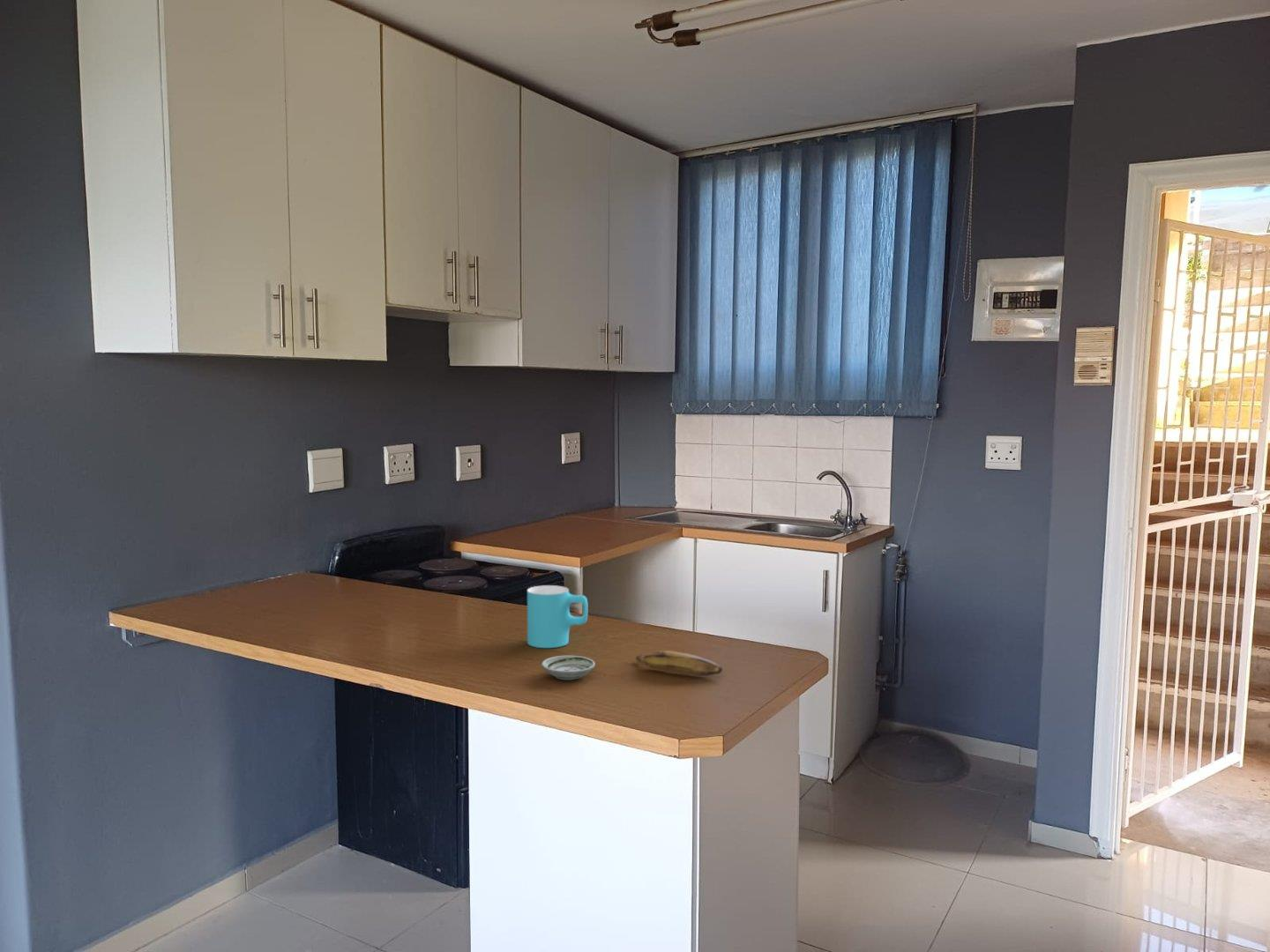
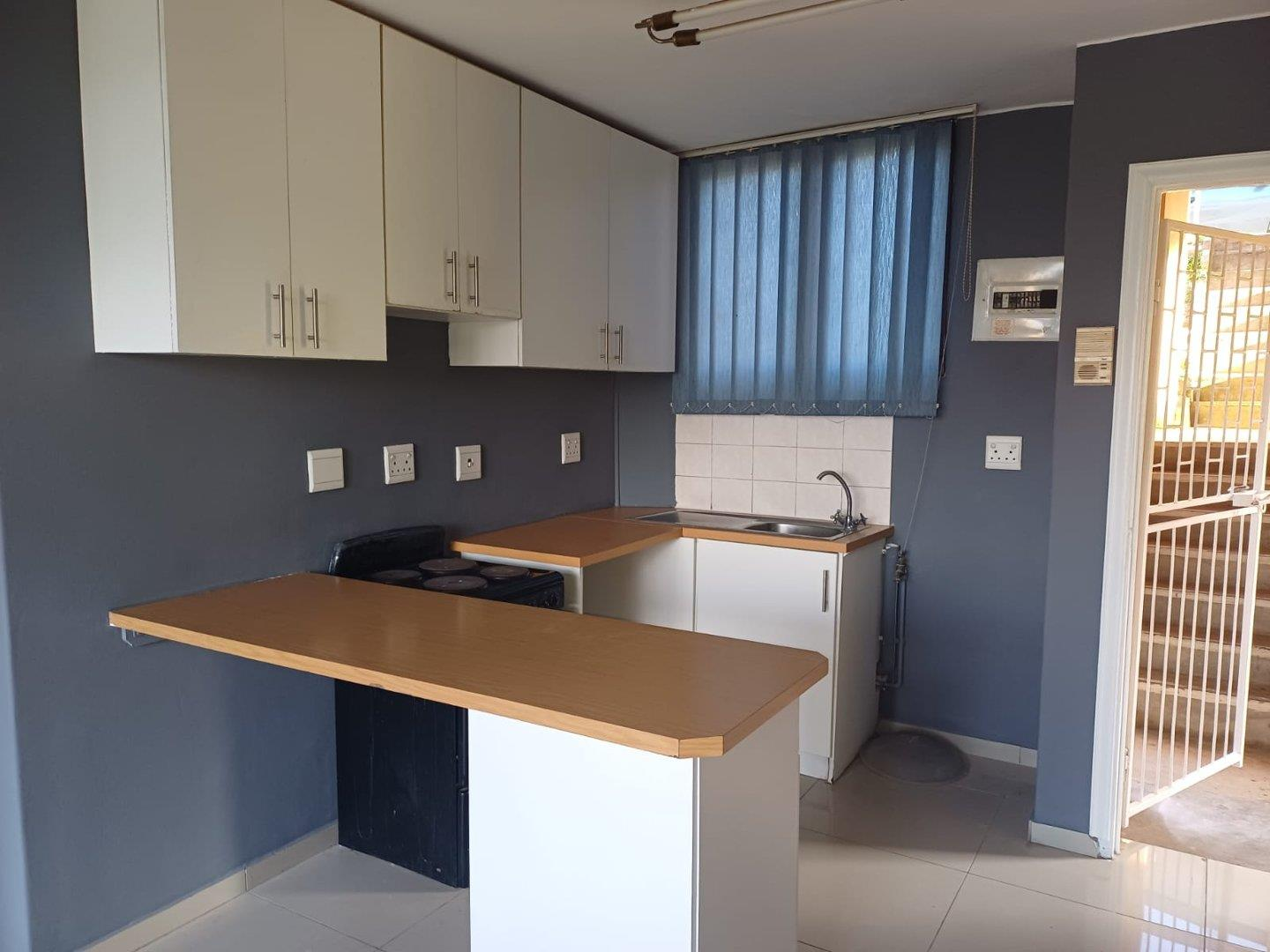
- saucer [541,655,596,681]
- cup [527,584,588,649]
- banana [635,650,723,677]
